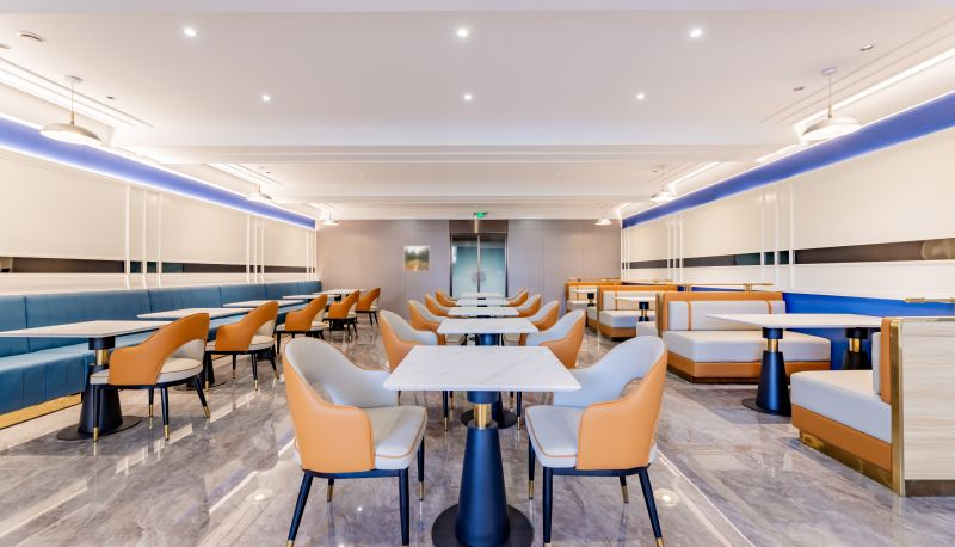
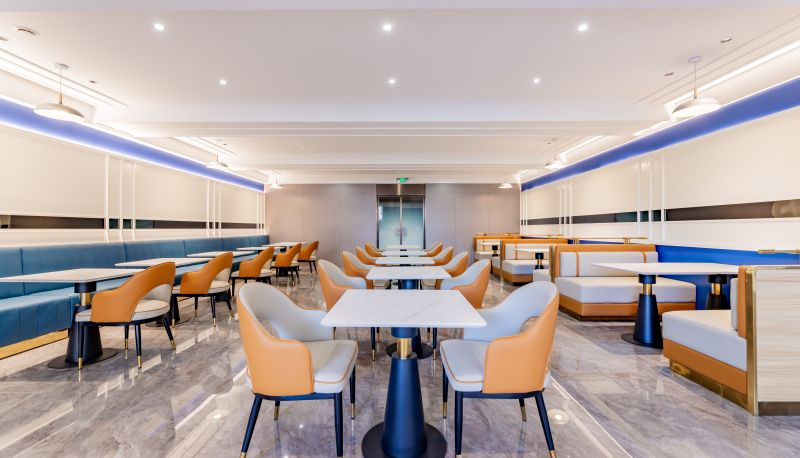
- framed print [403,245,431,272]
